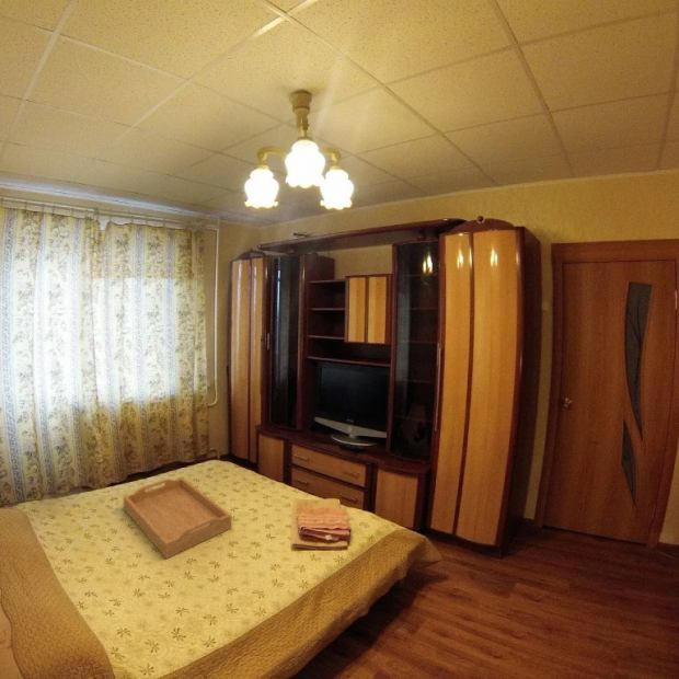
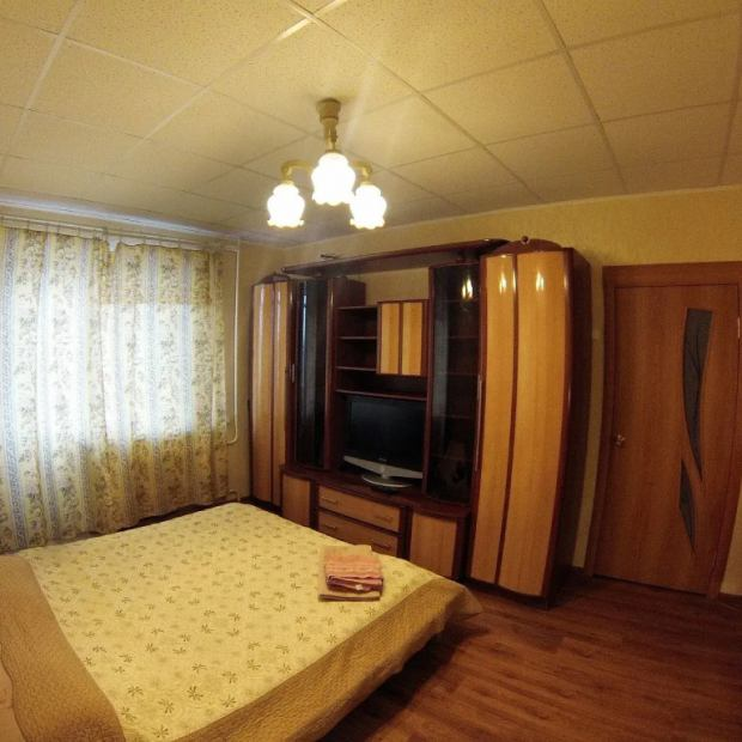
- serving tray [123,476,232,560]
